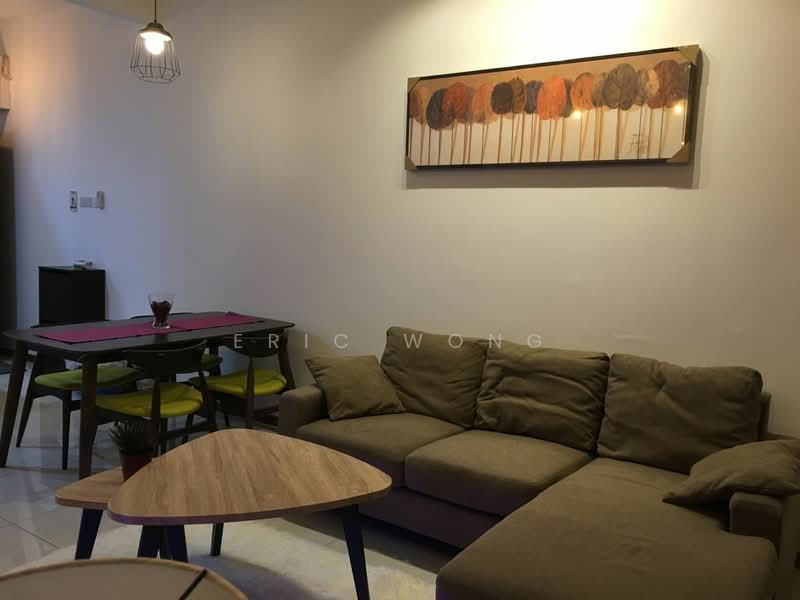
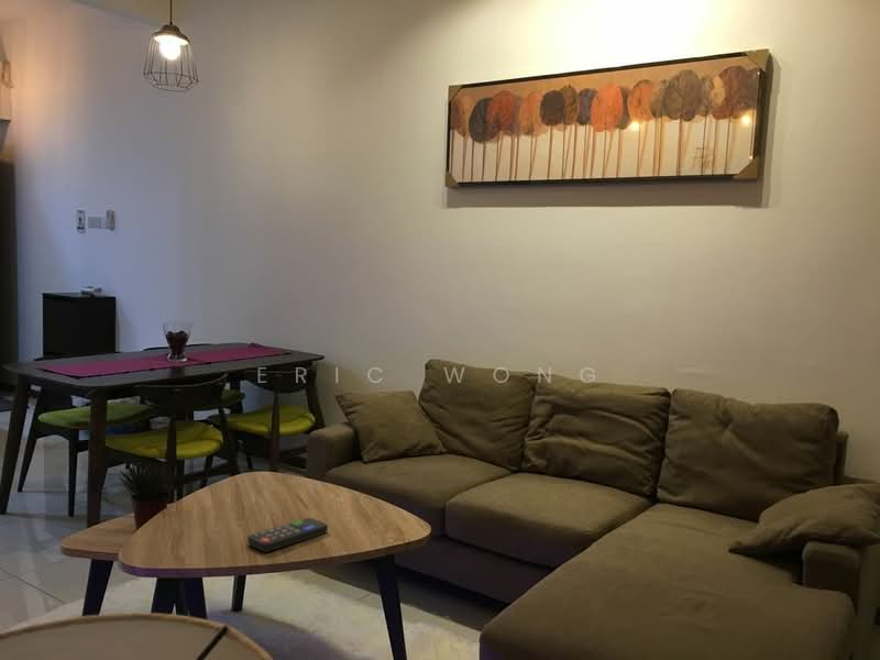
+ remote control [246,517,329,553]
